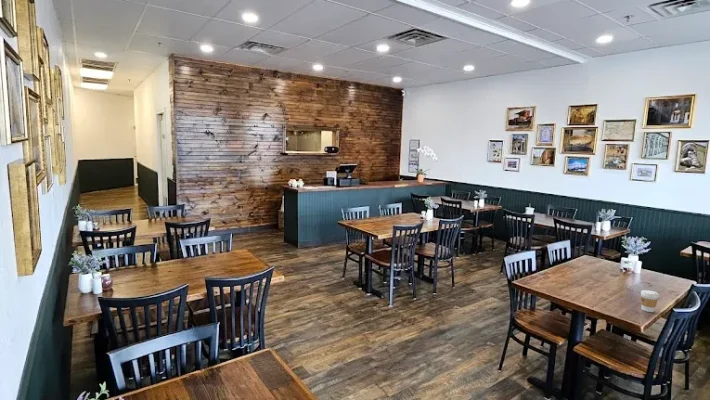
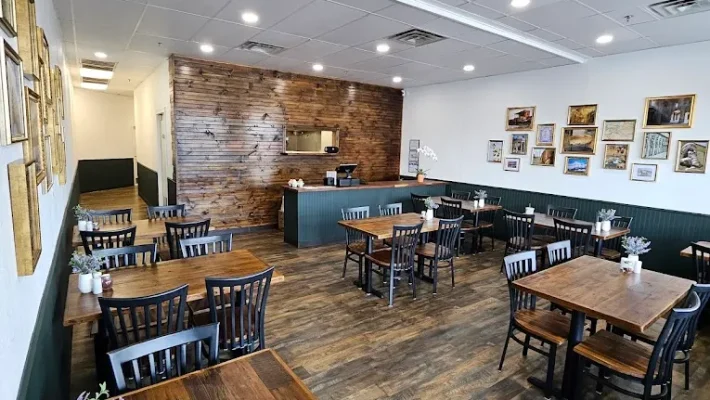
- coffee cup [640,289,660,313]
